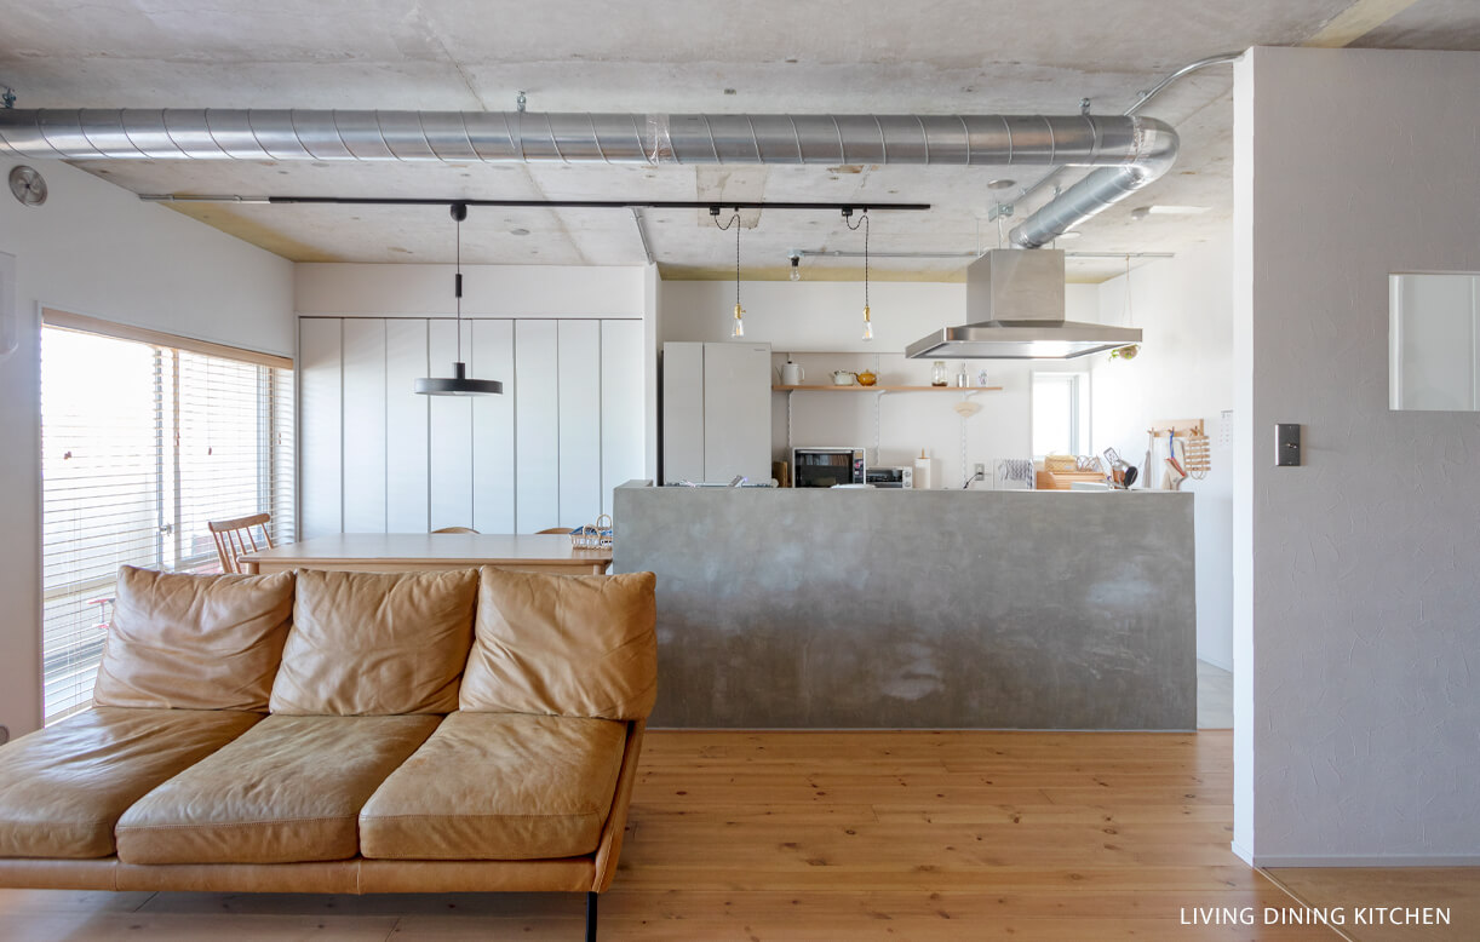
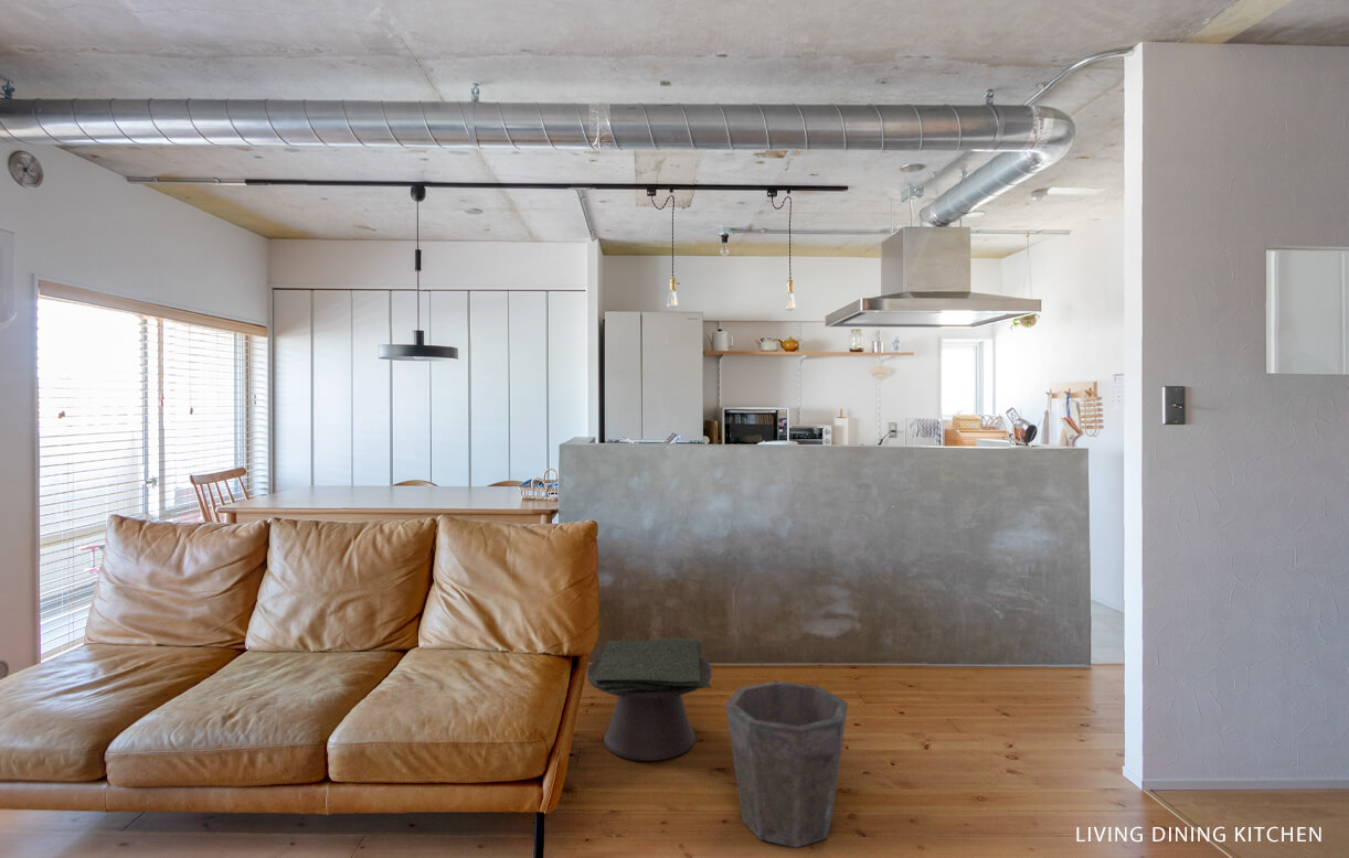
+ side table [585,637,713,762]
+ waste bin [724,679,849,849]
